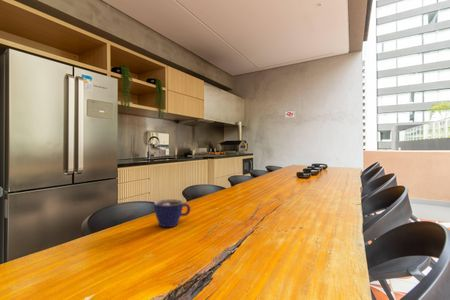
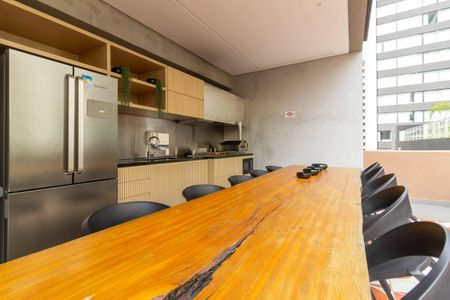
- cup [153,198,191,228]
